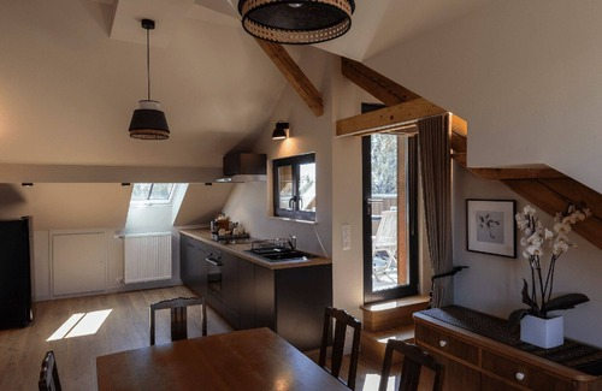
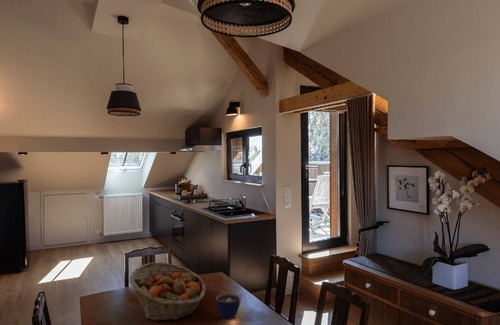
+ cup [215,292,241,320]
+ fruit basket [129,262,207,322]
